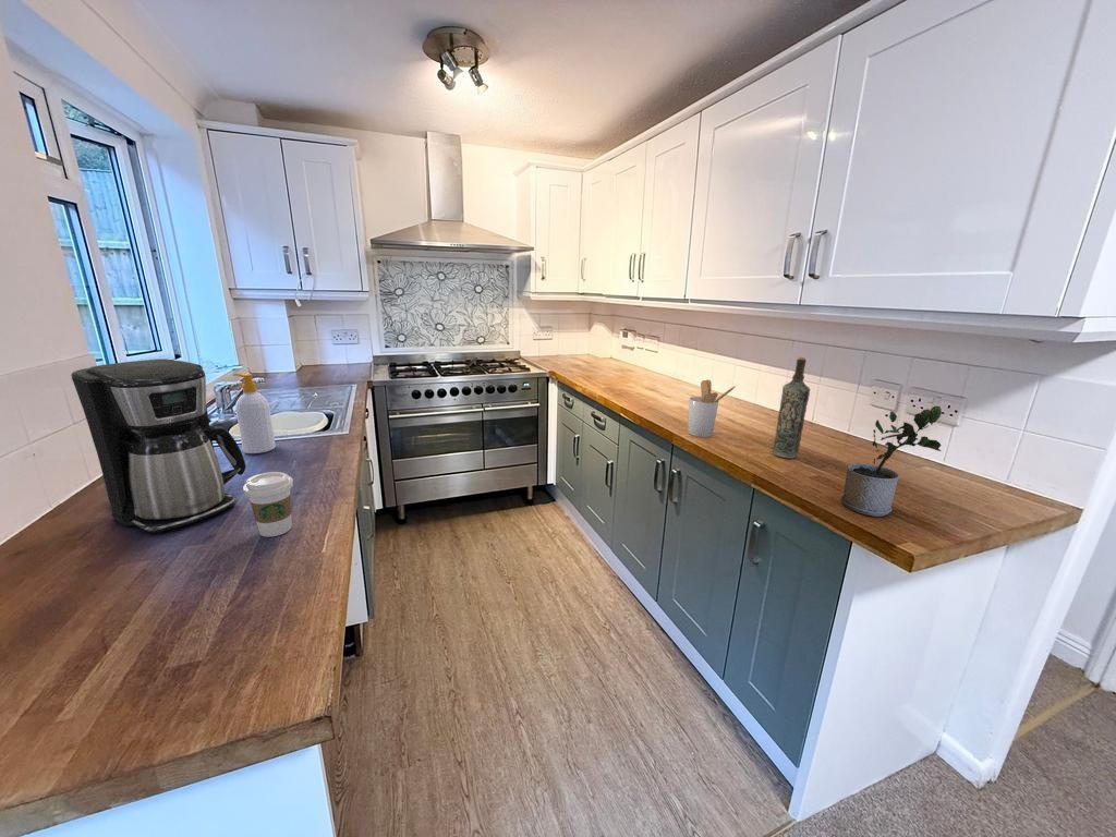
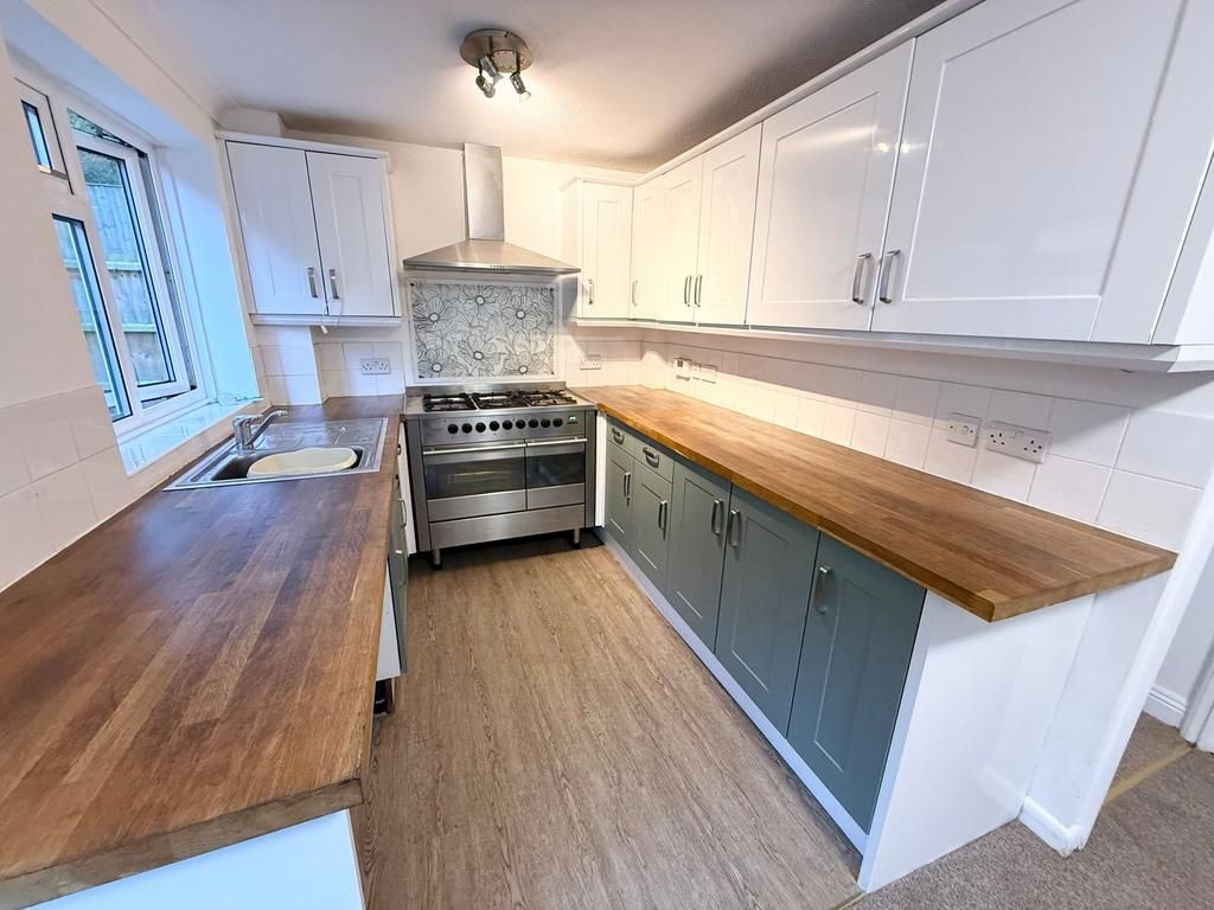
- utensil holder [687,378,737,438]
- soap bottle [232,373,277,454]
- coffee cup [242,471,294,538]
- potted plant [840,404,943,518]
- coffee maker [70,357,247,534]
- bottle [772,356,811,459]
